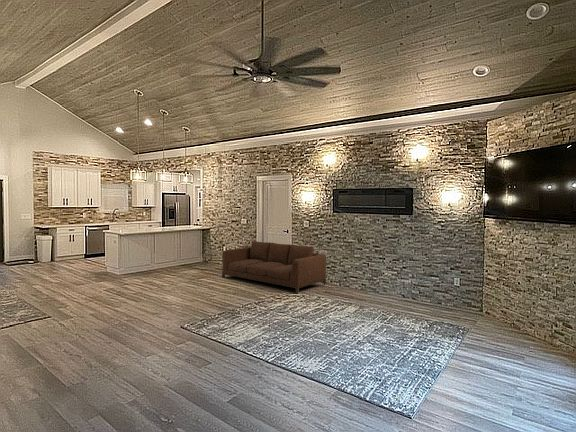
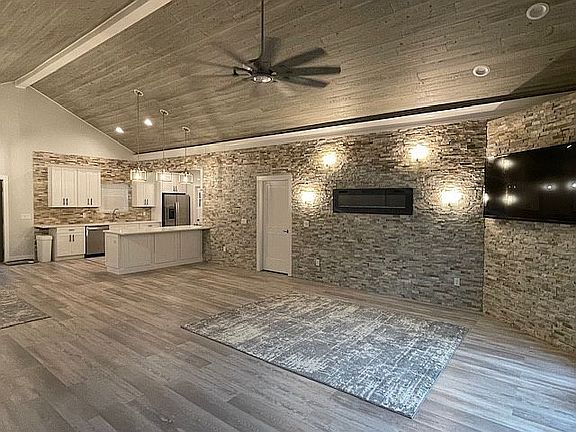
- sofa [221,240,327,294]
